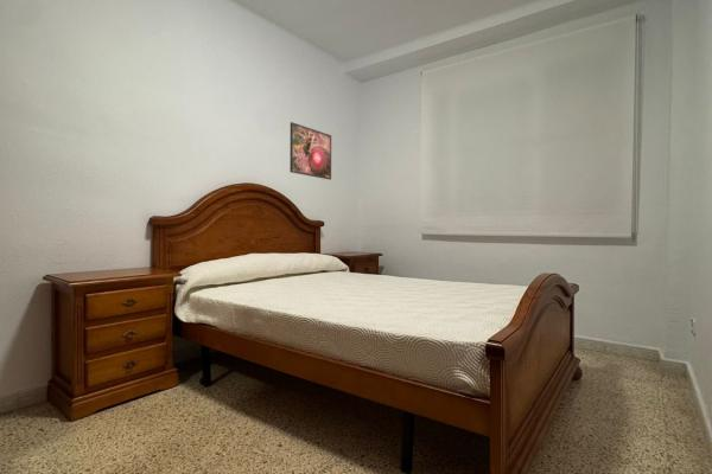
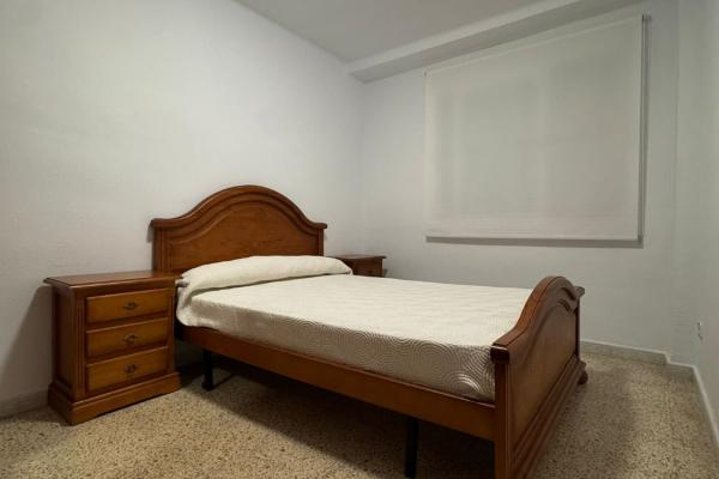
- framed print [288,121,332,181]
